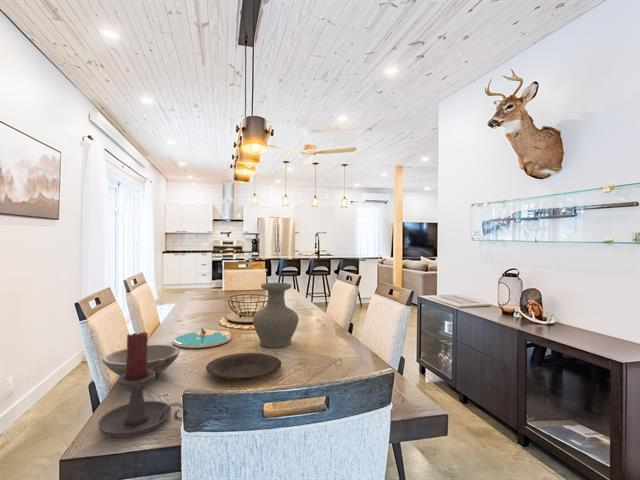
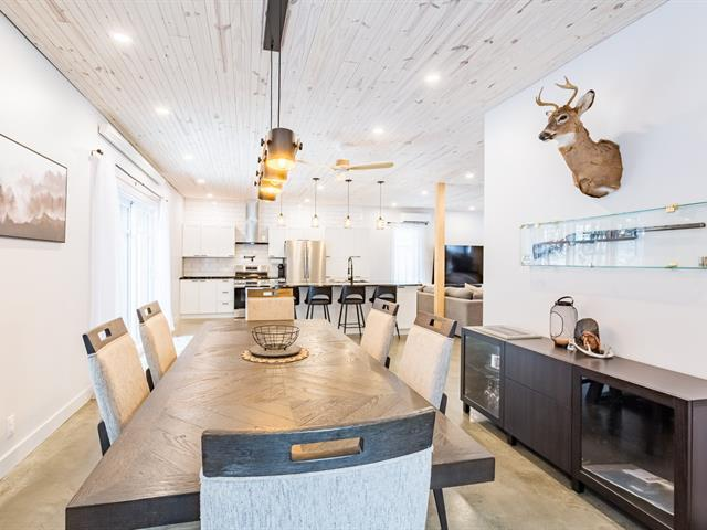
- plate [172,327,232,349]
- vase [252,282,300,348]
- plate [205,352,282,381]
- candle holder [97,331,183,439]
- bowl [101,344,181,376]
